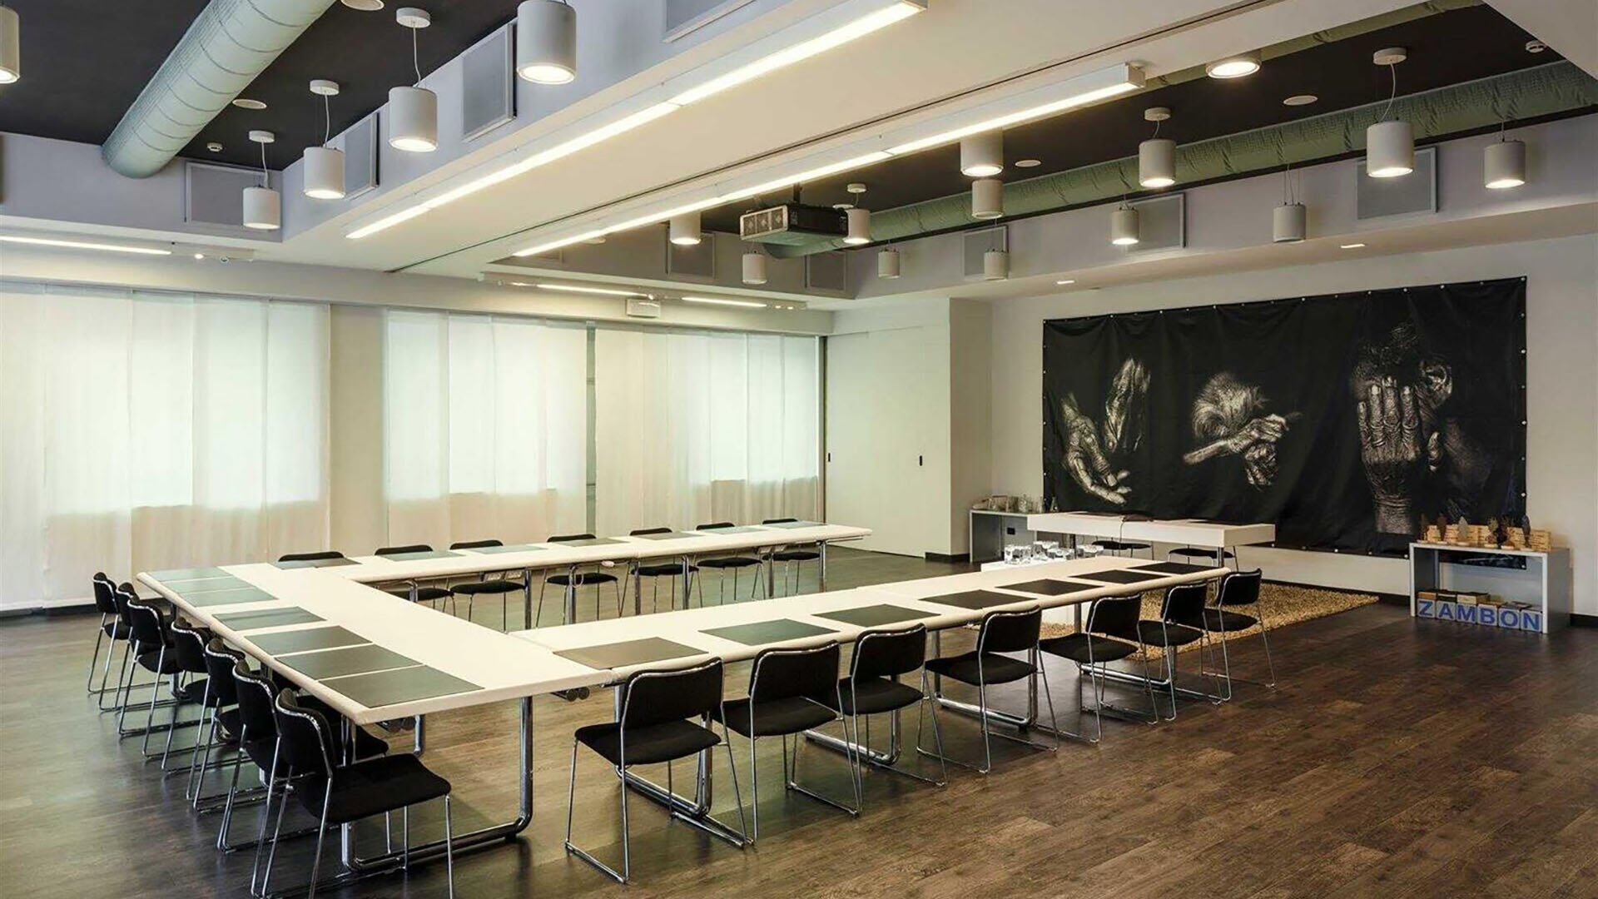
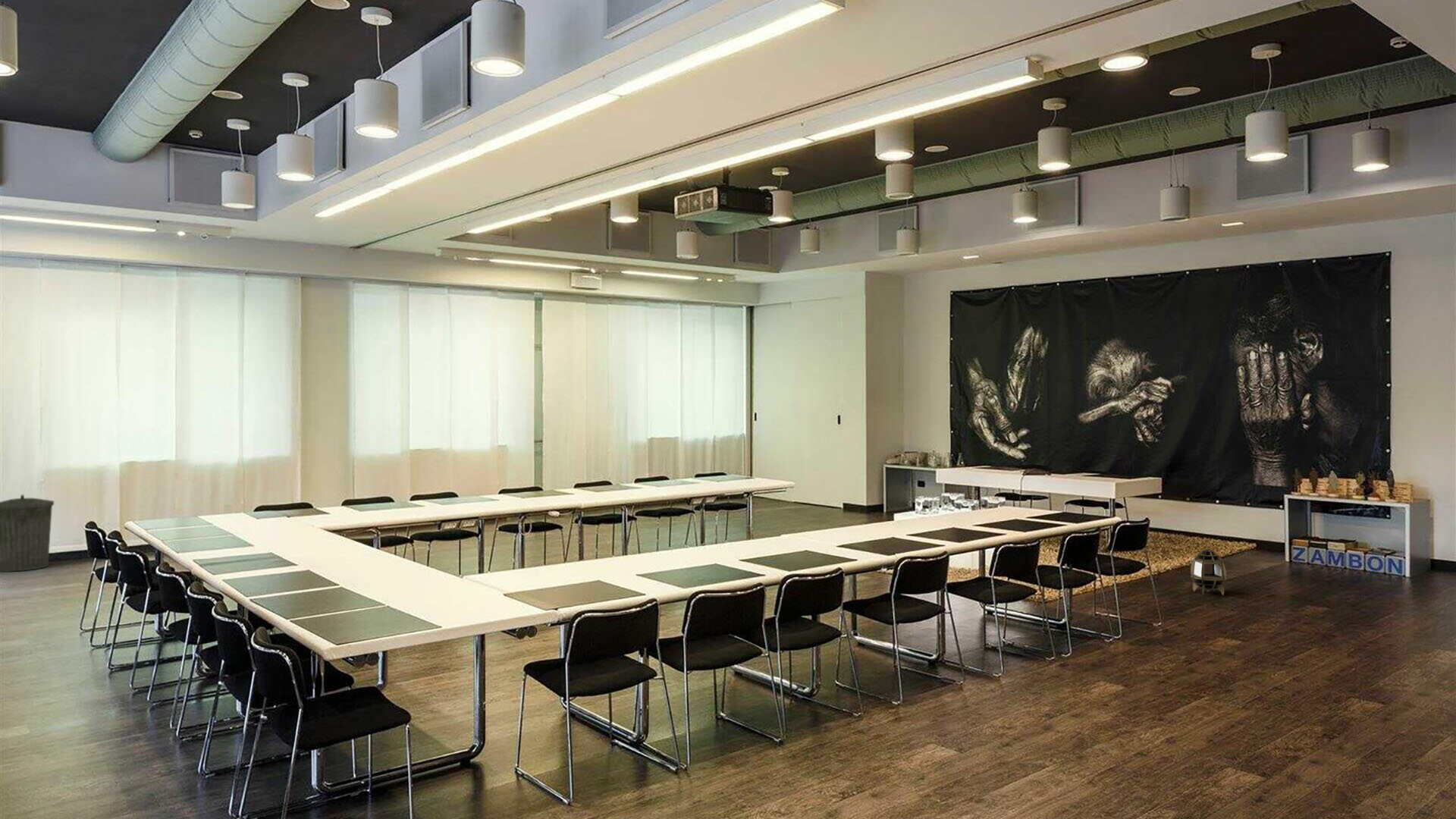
+ lantern [1190,547,1227,596]
+ trash can [0,494,55,573]
